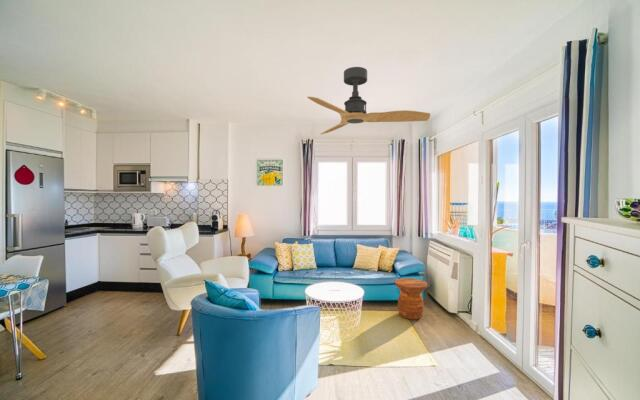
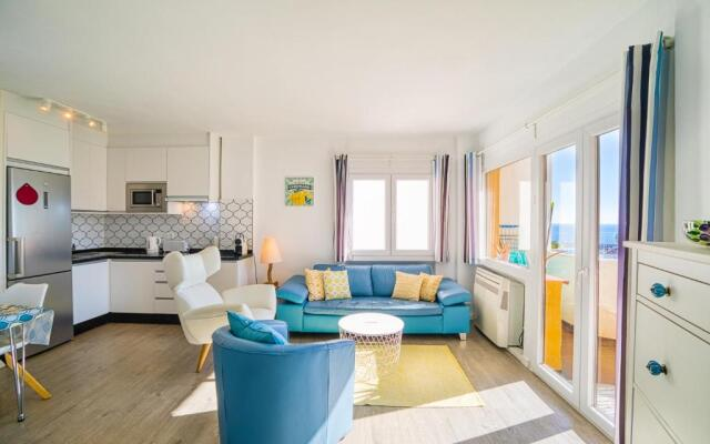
- side table [394,277,429,321]
- ceiling fan [306,66,431,135]
